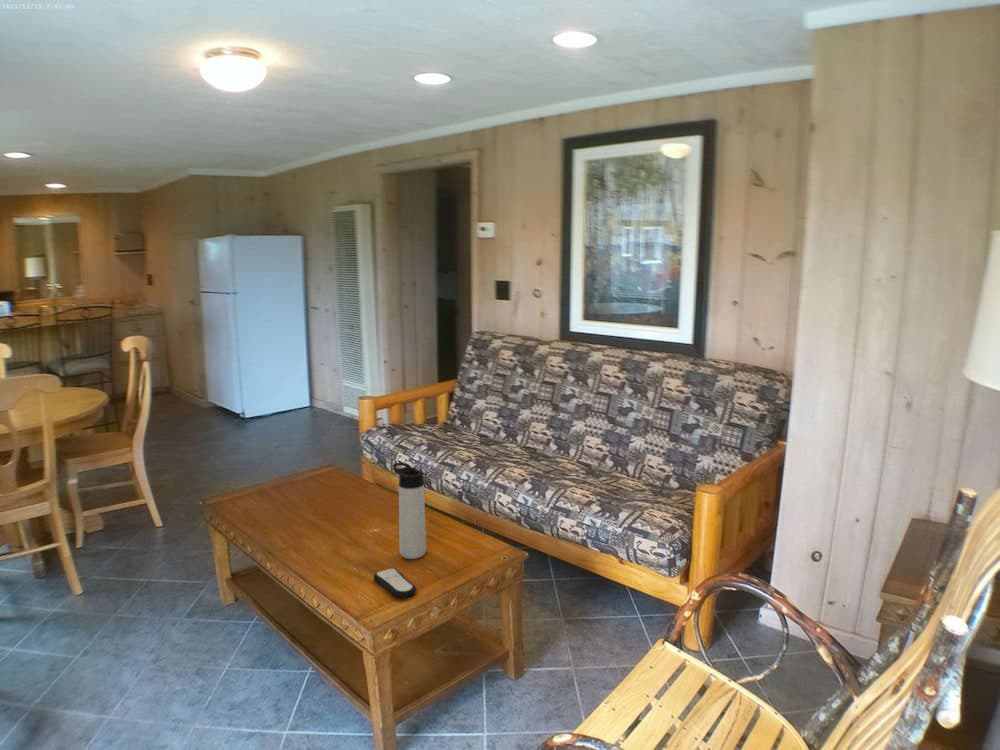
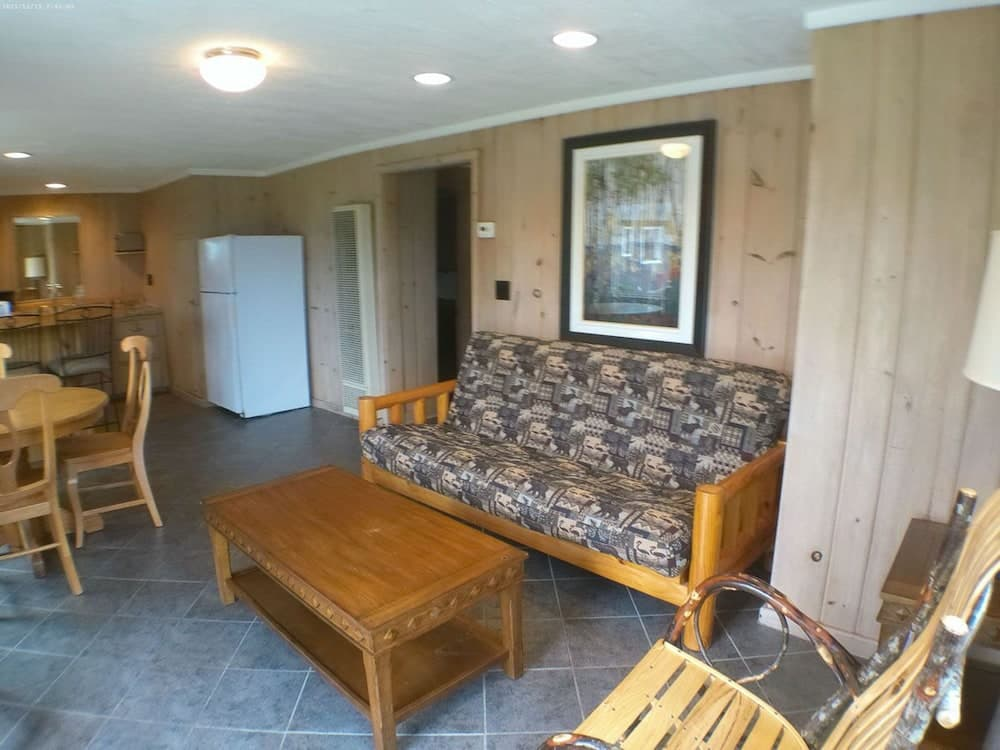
- thermos bottle [392,461,427,560]
- remote control [372,567,417,599]
